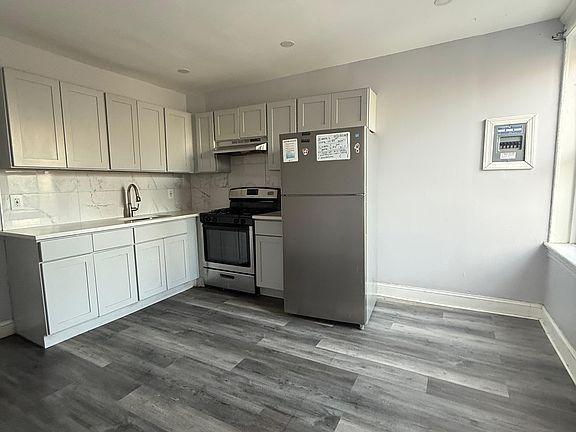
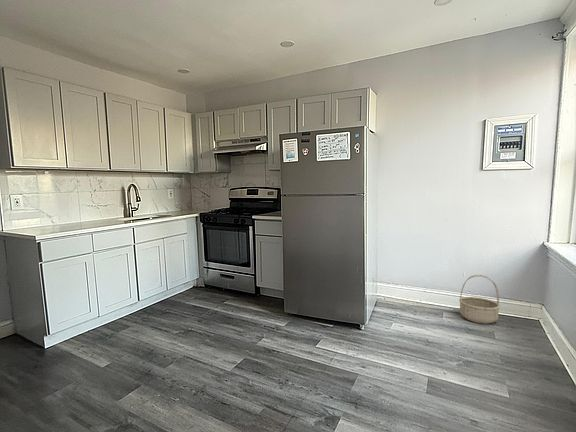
+ basket [458,274,501,325]
